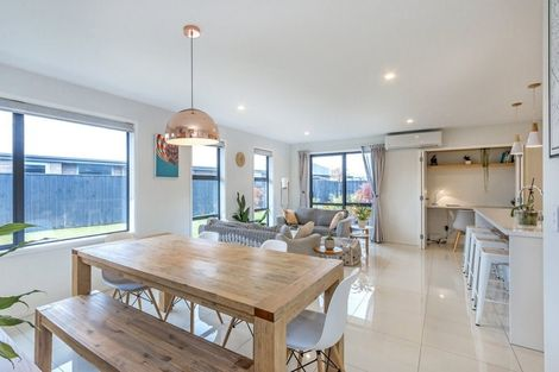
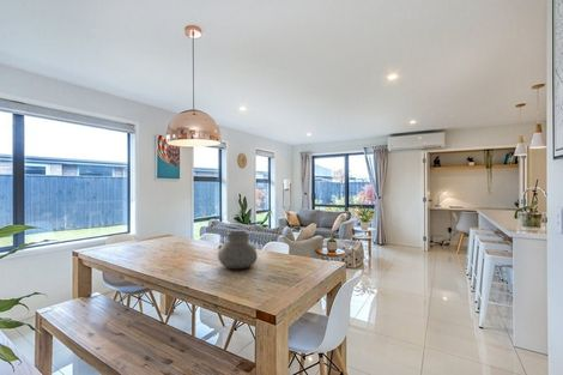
+ vase [217,230,259,270]
